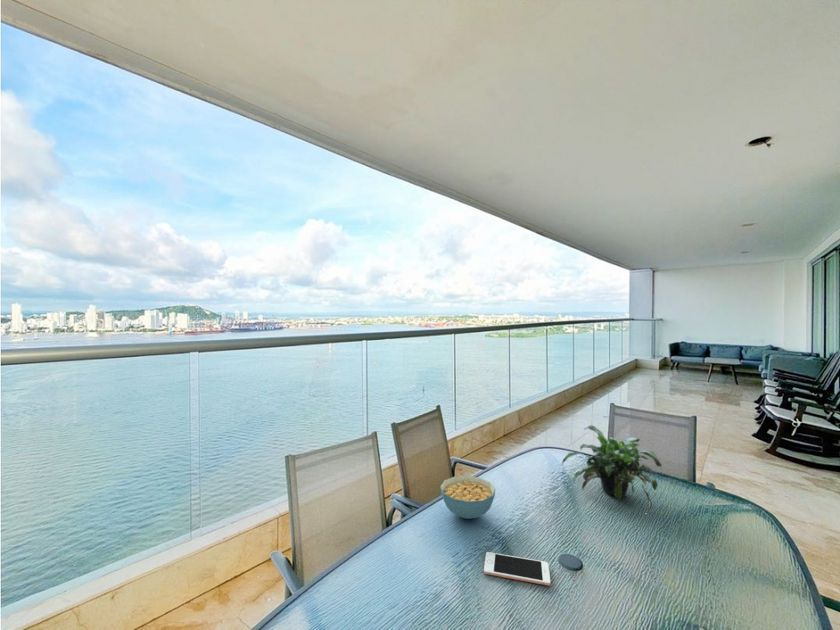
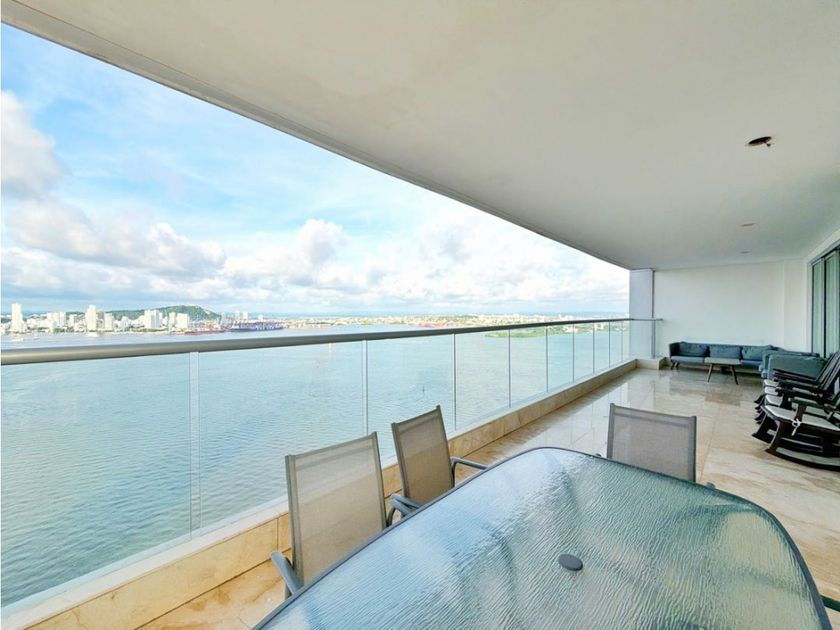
- cell phone [483,551,551,587]
- potted plant [561,424,662,512]
- cereal bowl [439,475,496,520]
